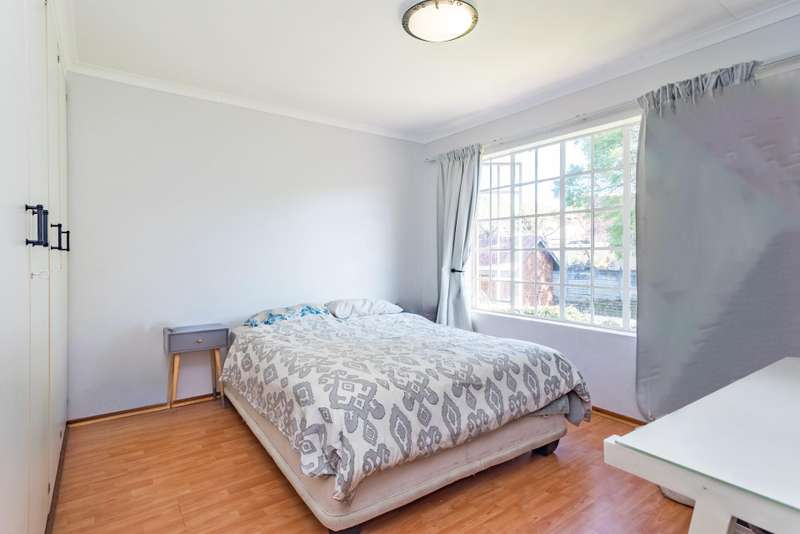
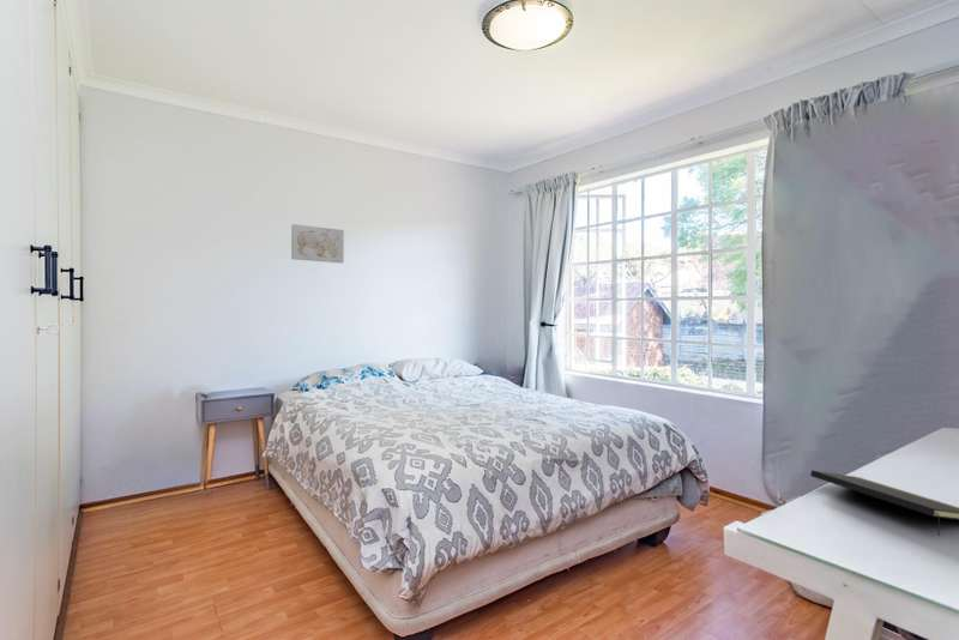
+ notepad [809,469,959,537]
+ wall art [290,223,345,264]
